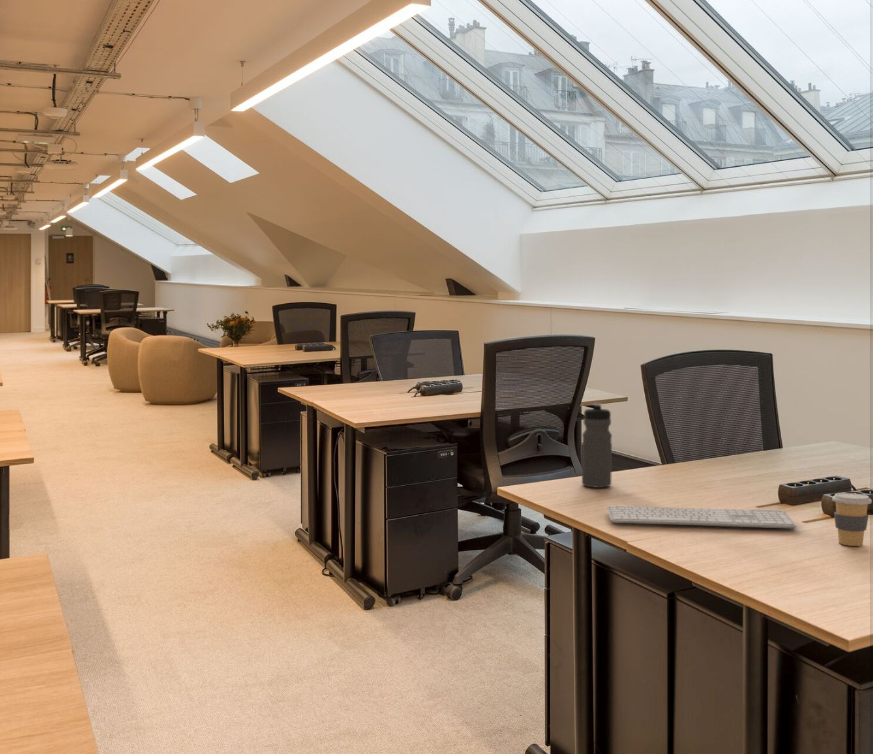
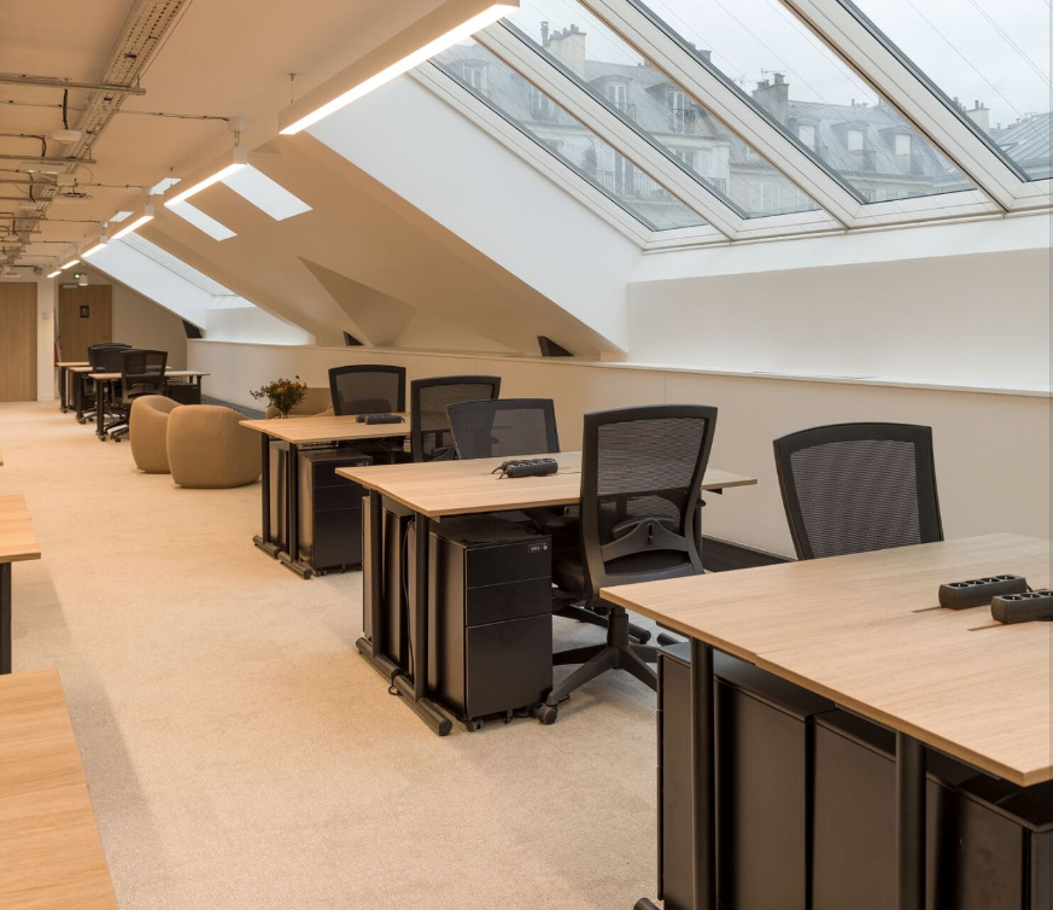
- keyboard [606,505,798,529]
- water bottle [581,402,613,489]
- coffee cup [831,492,873,547]
